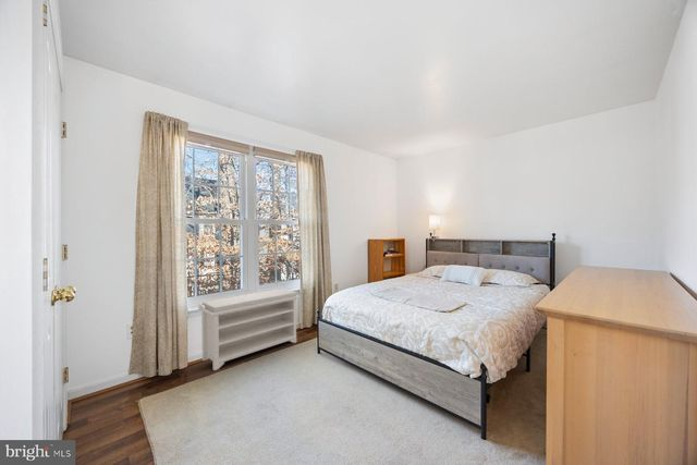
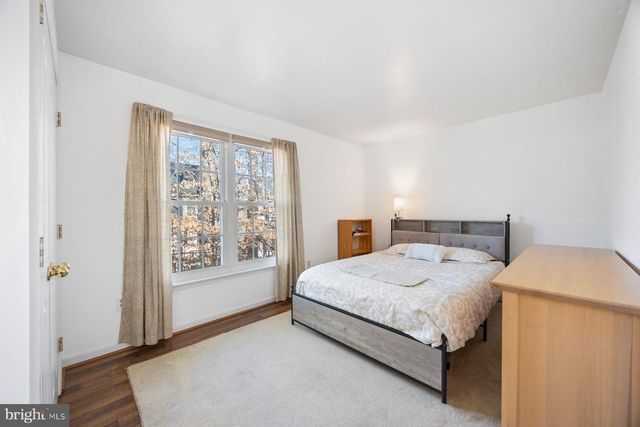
- bench [197,287,301,371]
